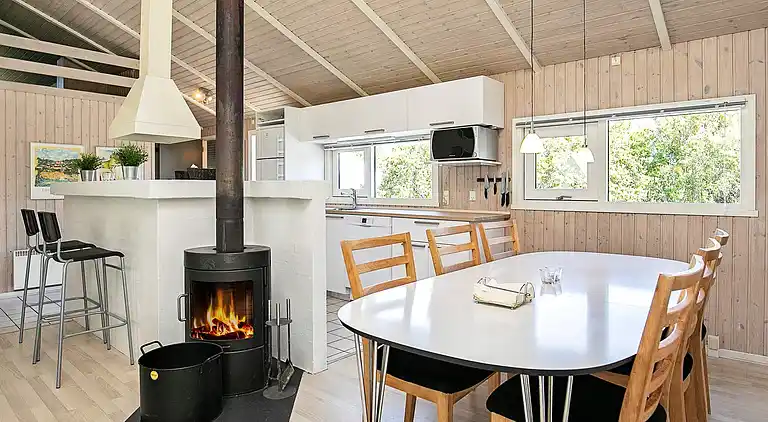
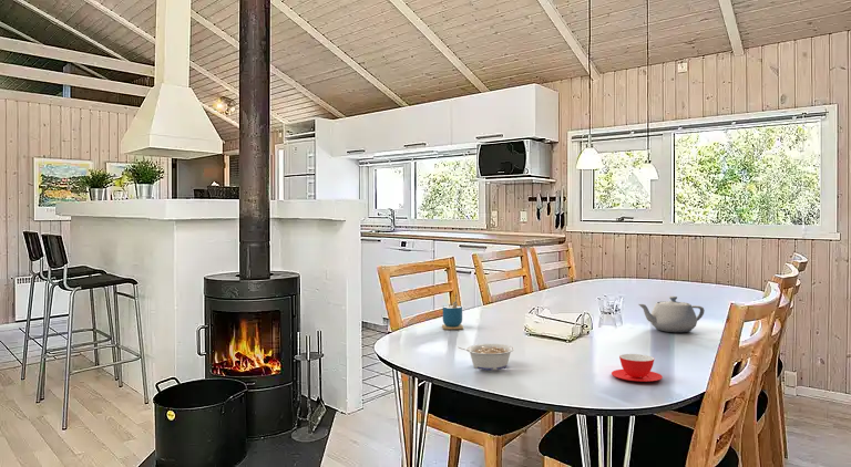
+ teacup [611,353,664,383]
+ legume [458,343,515,372]
+ teapot [637,295,706,333]
+ cup [441,293,464,330]
